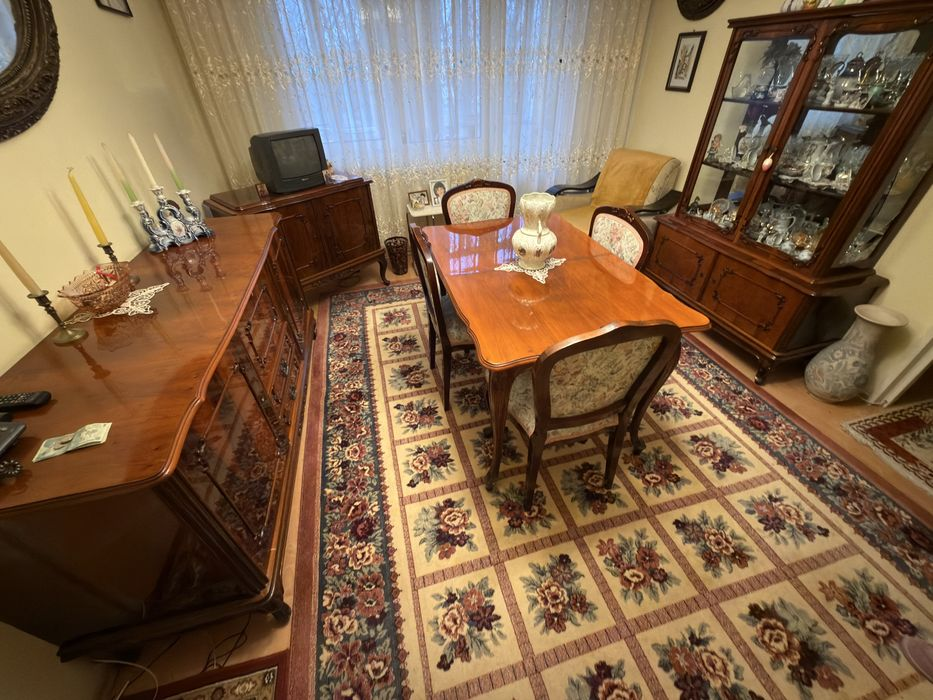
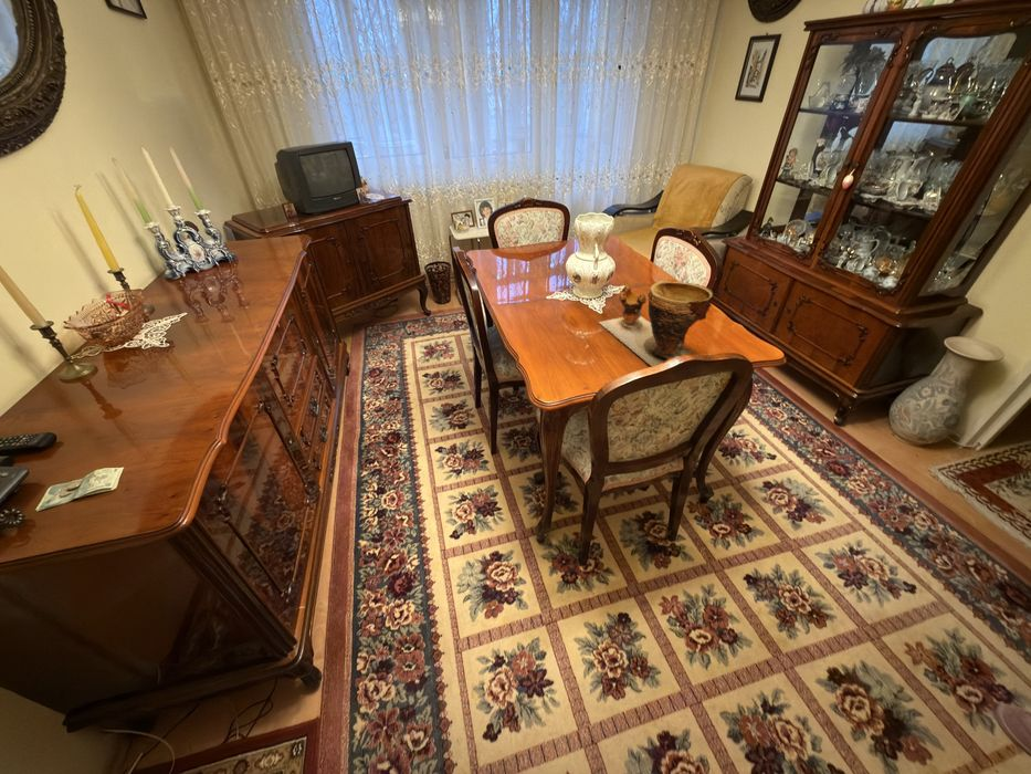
+ clay pot [597,280,715,367]
